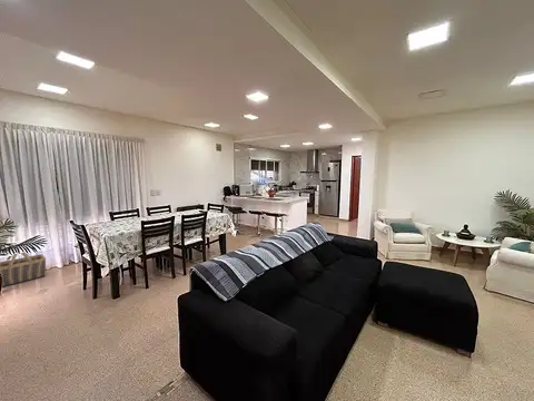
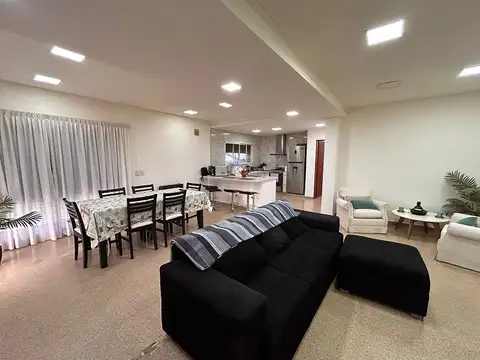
- basket [0,252,47,288]
